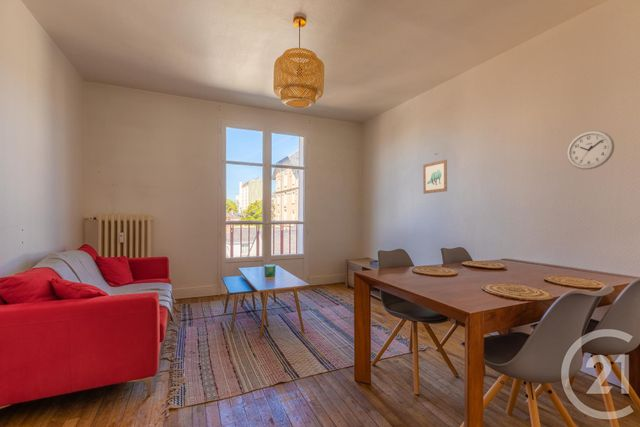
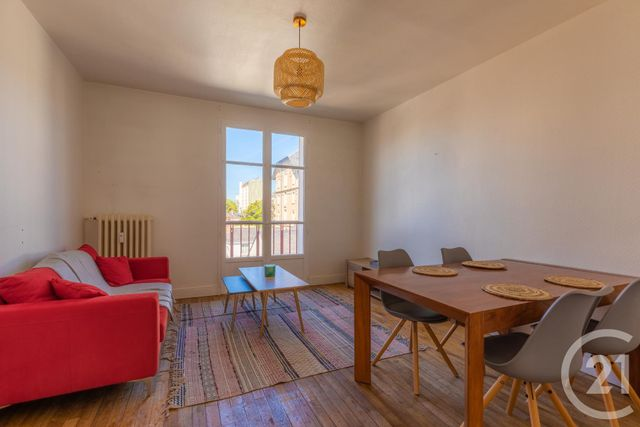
- wall art [422,159,448,195]
- wall clock [566,129,615,170]
